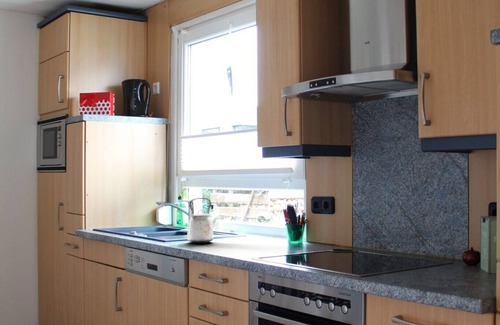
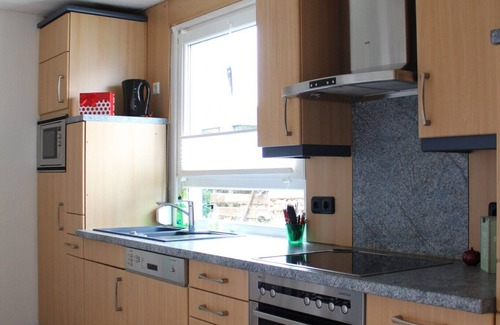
- kettle [186,197,220,244]
